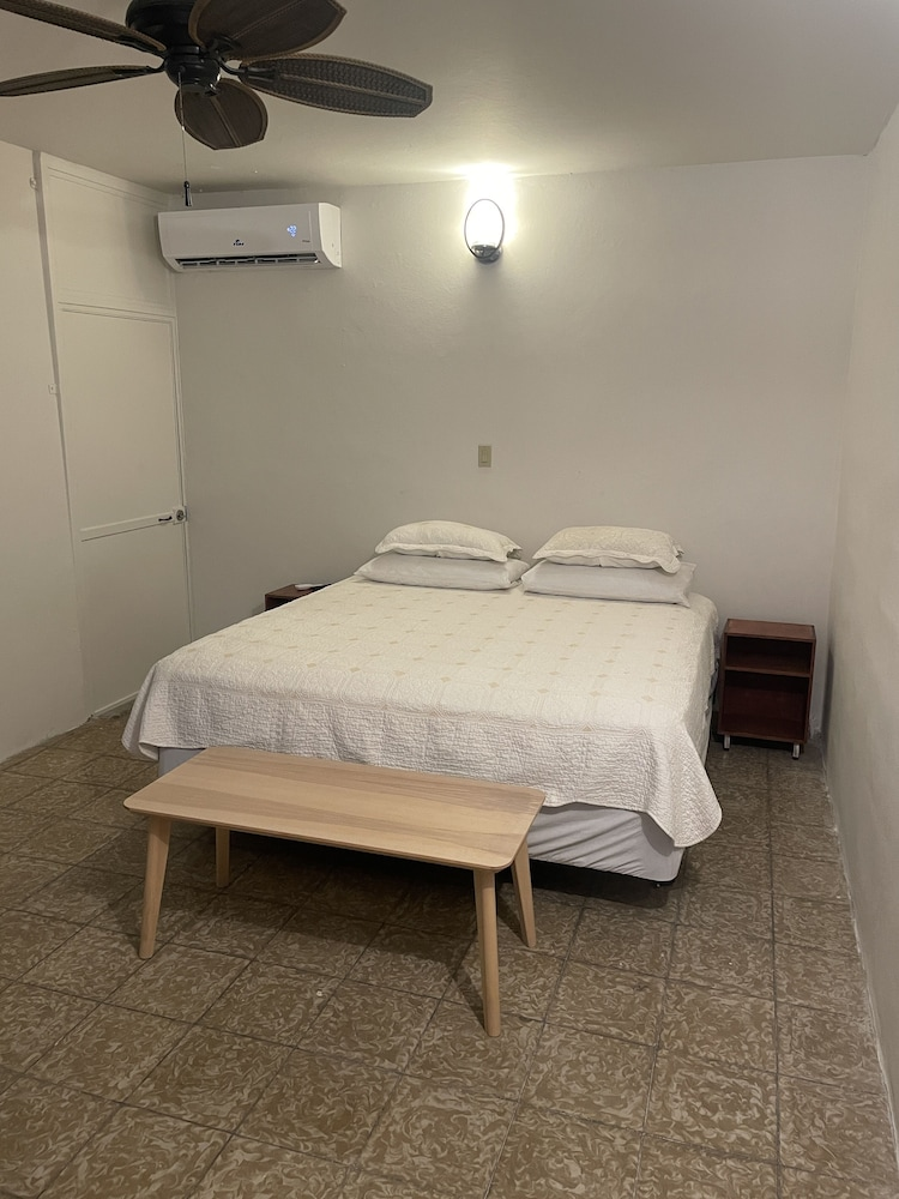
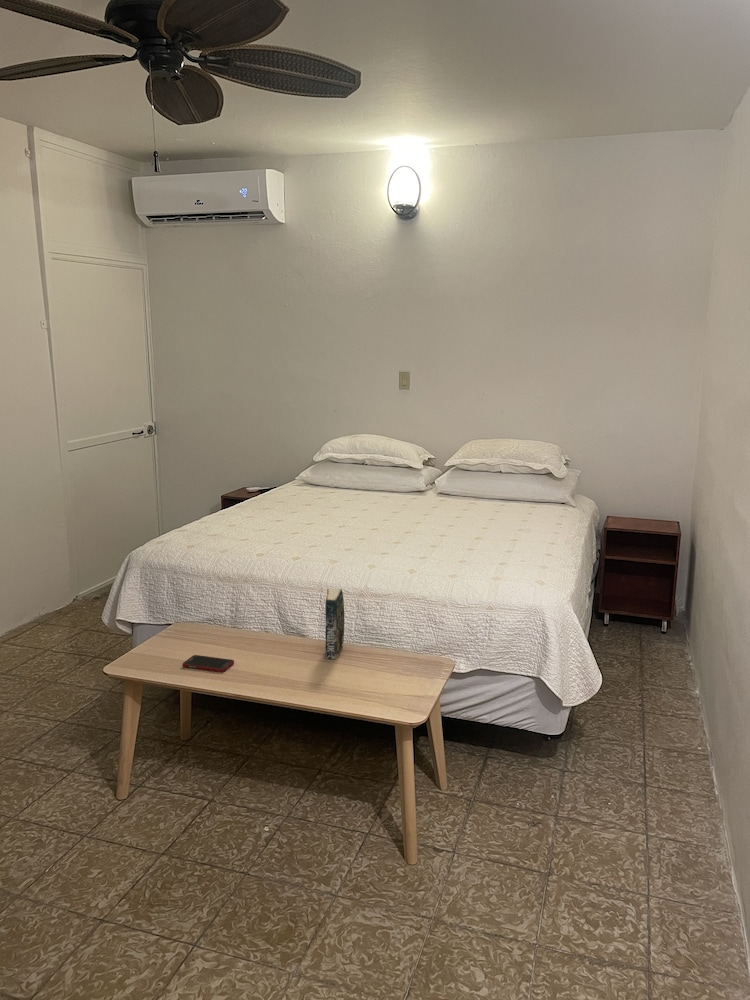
+ cell phone [181,654,235,673]
+ book [325,588,345,660]
